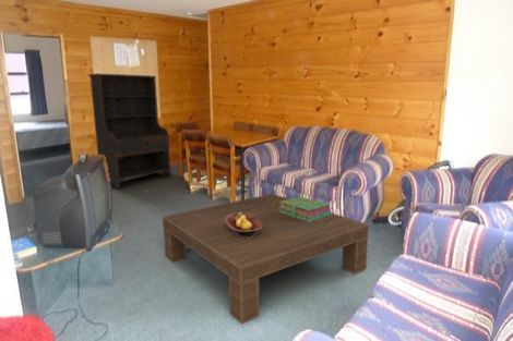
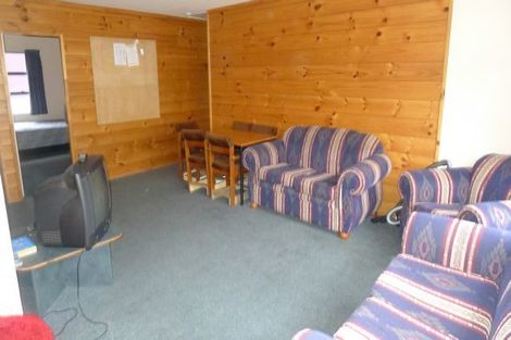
- stack of books [278,196,332,222]
- fruit bowl [225,212,262,236]
- bookshelf [87,72,172,190]
- coffee table [162,193,370,326]
